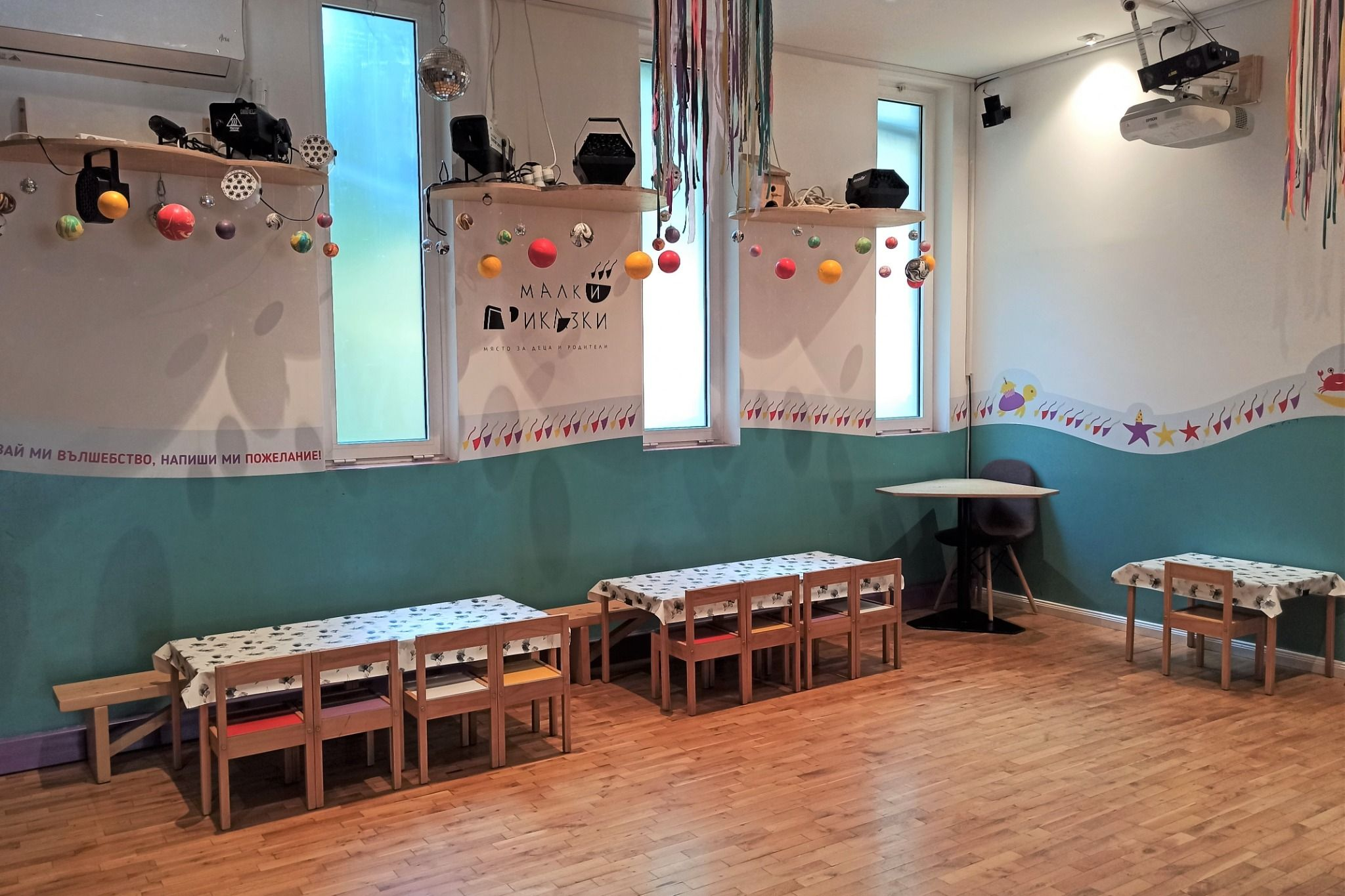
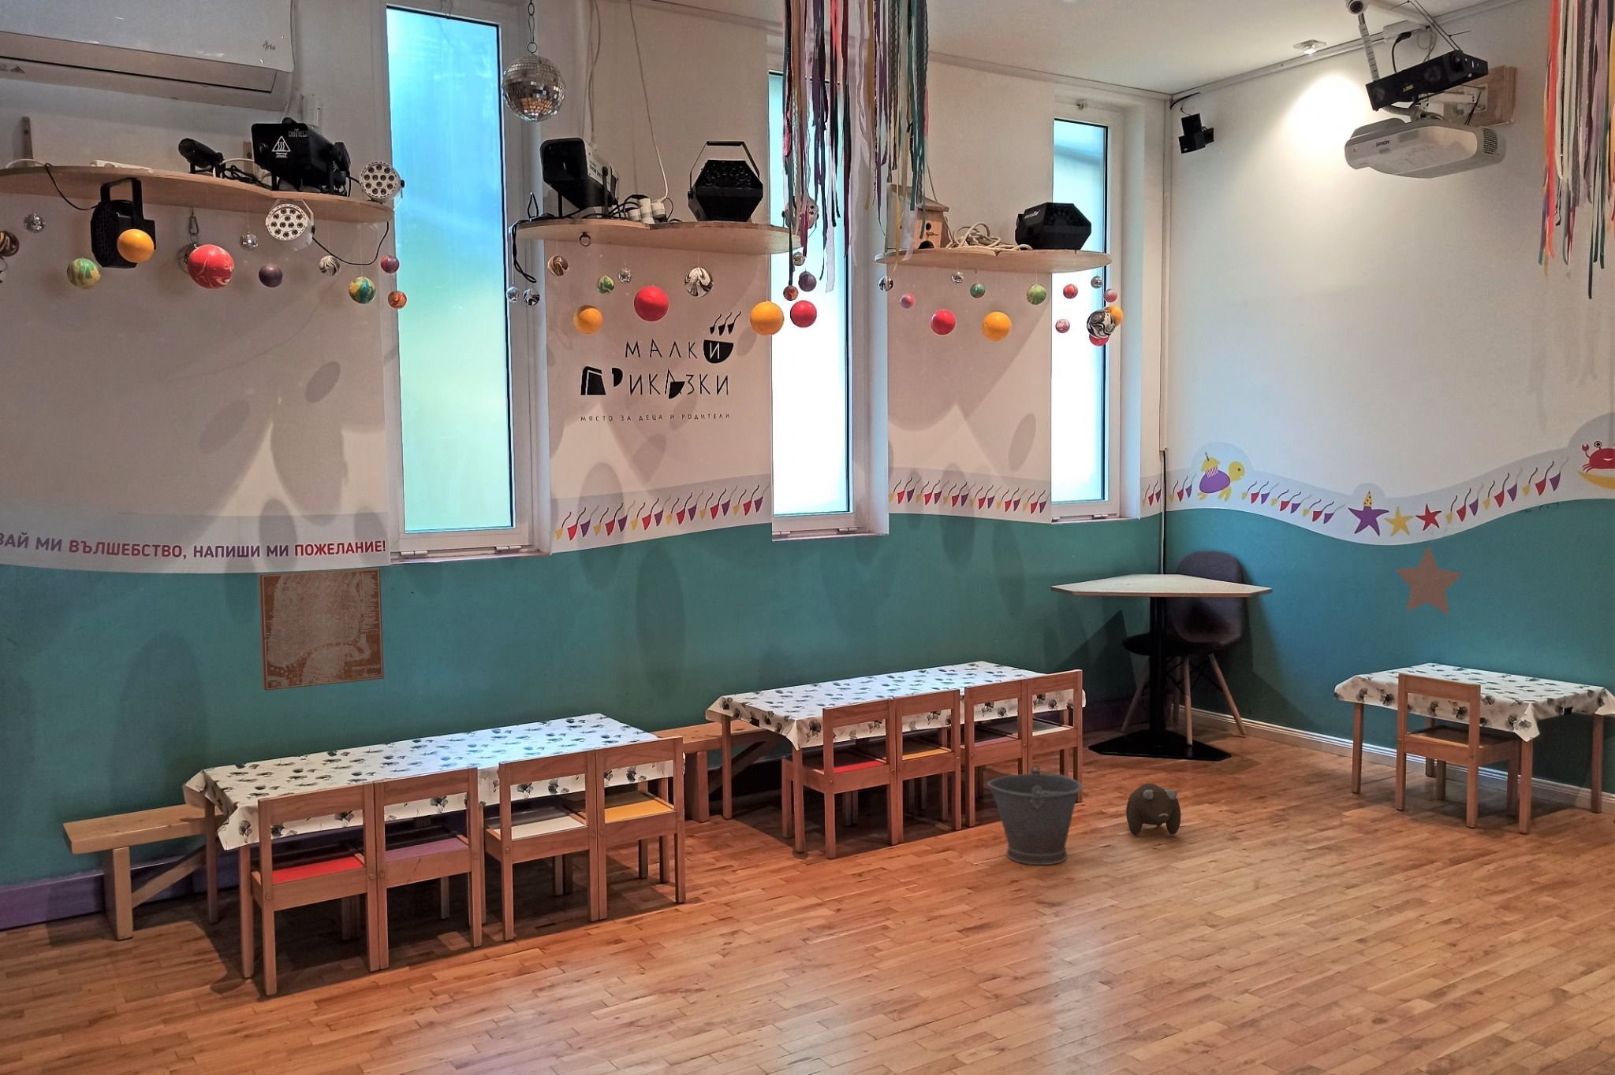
+ plush toy [1125,782,1182,836]
+ bucket [987,764,1083,865]
+ decorative star [1395,546,1463,615]
+ wall art [258,567,384,691]
